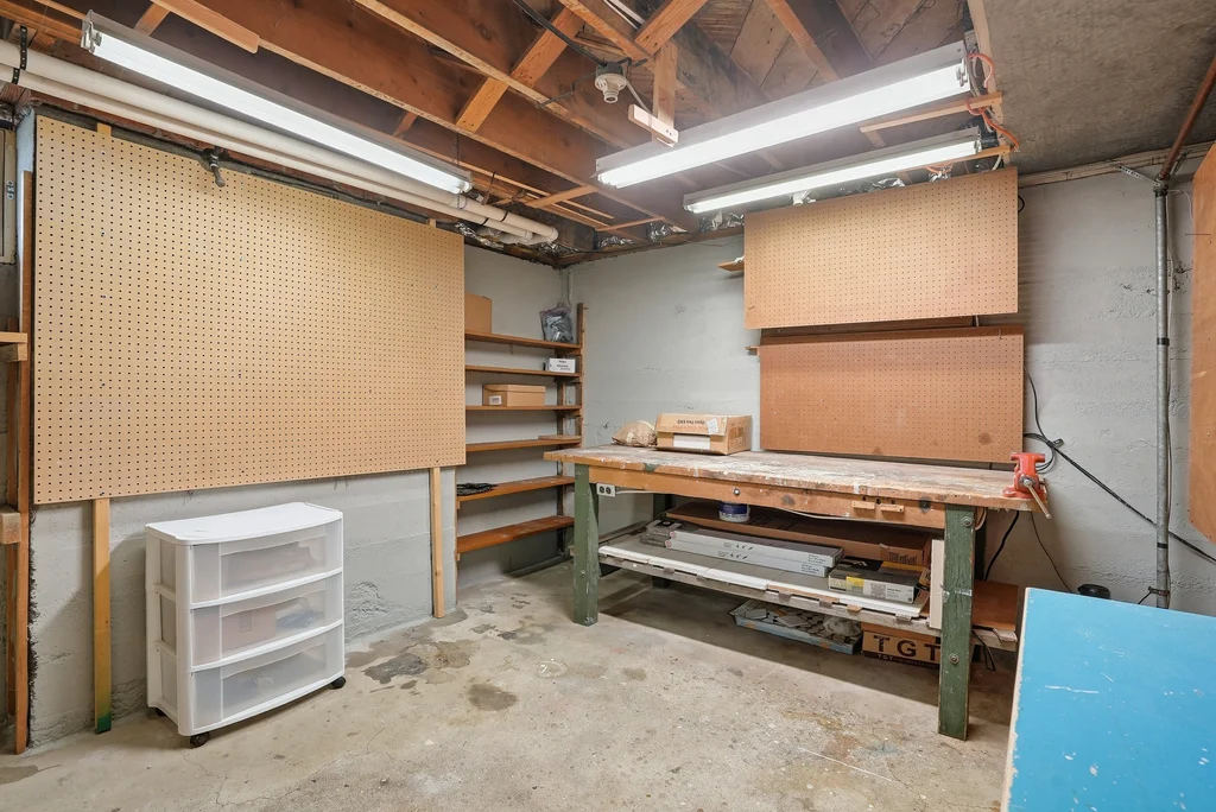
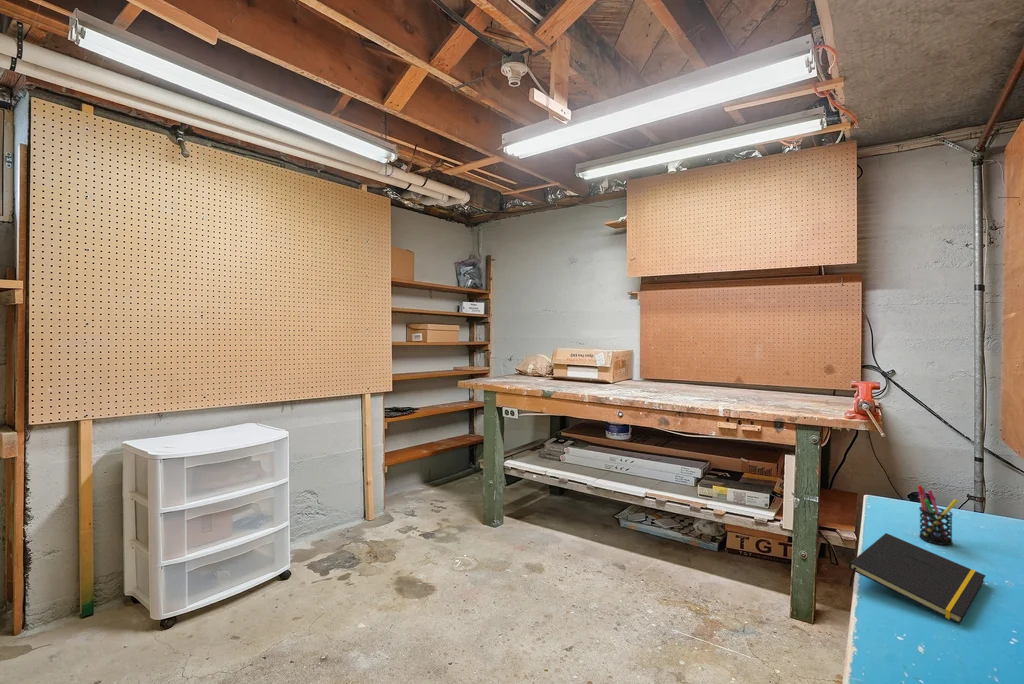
+ pen holder [916,485,959,546]
+ notepad [848,532,986,625]
